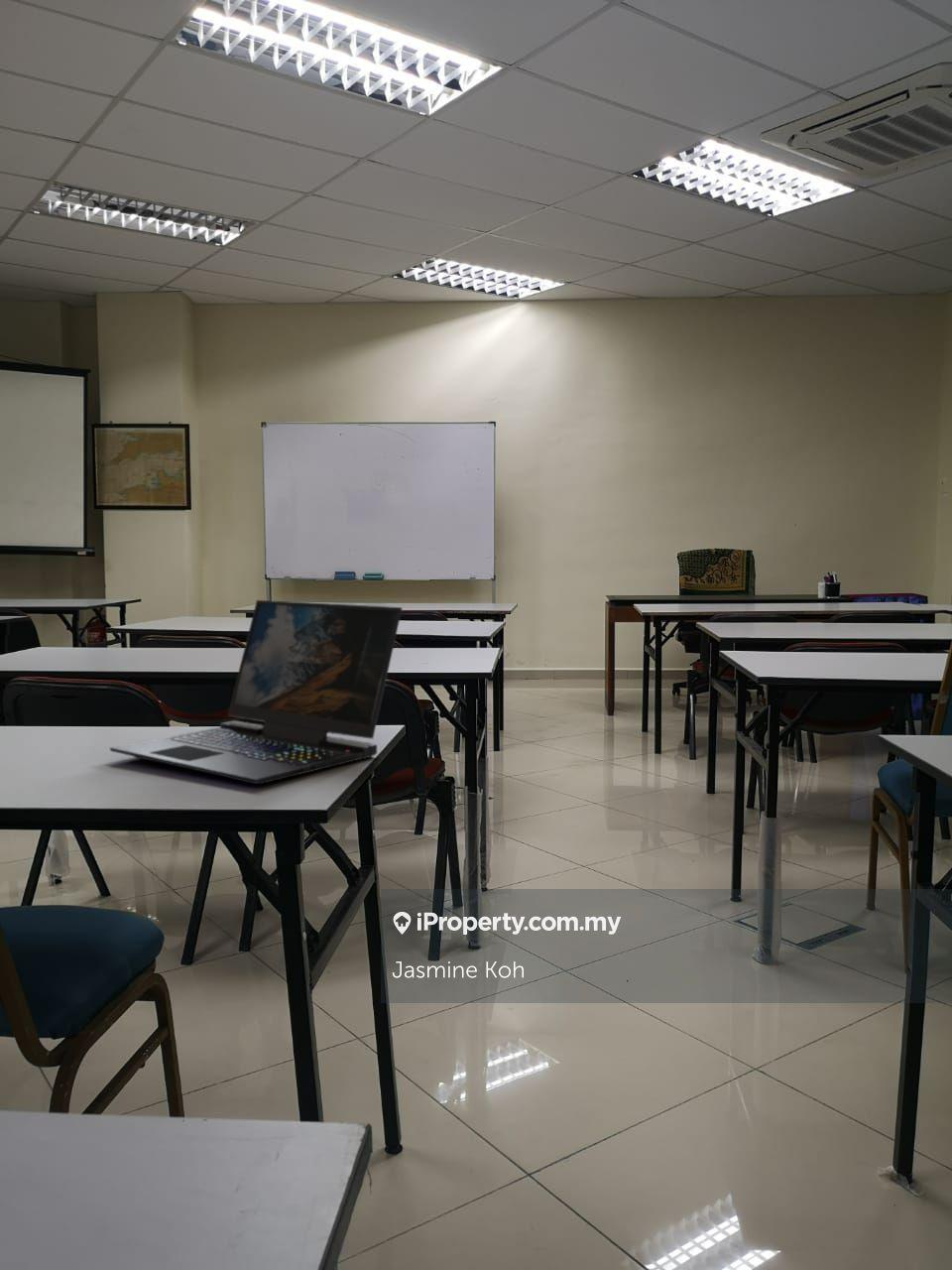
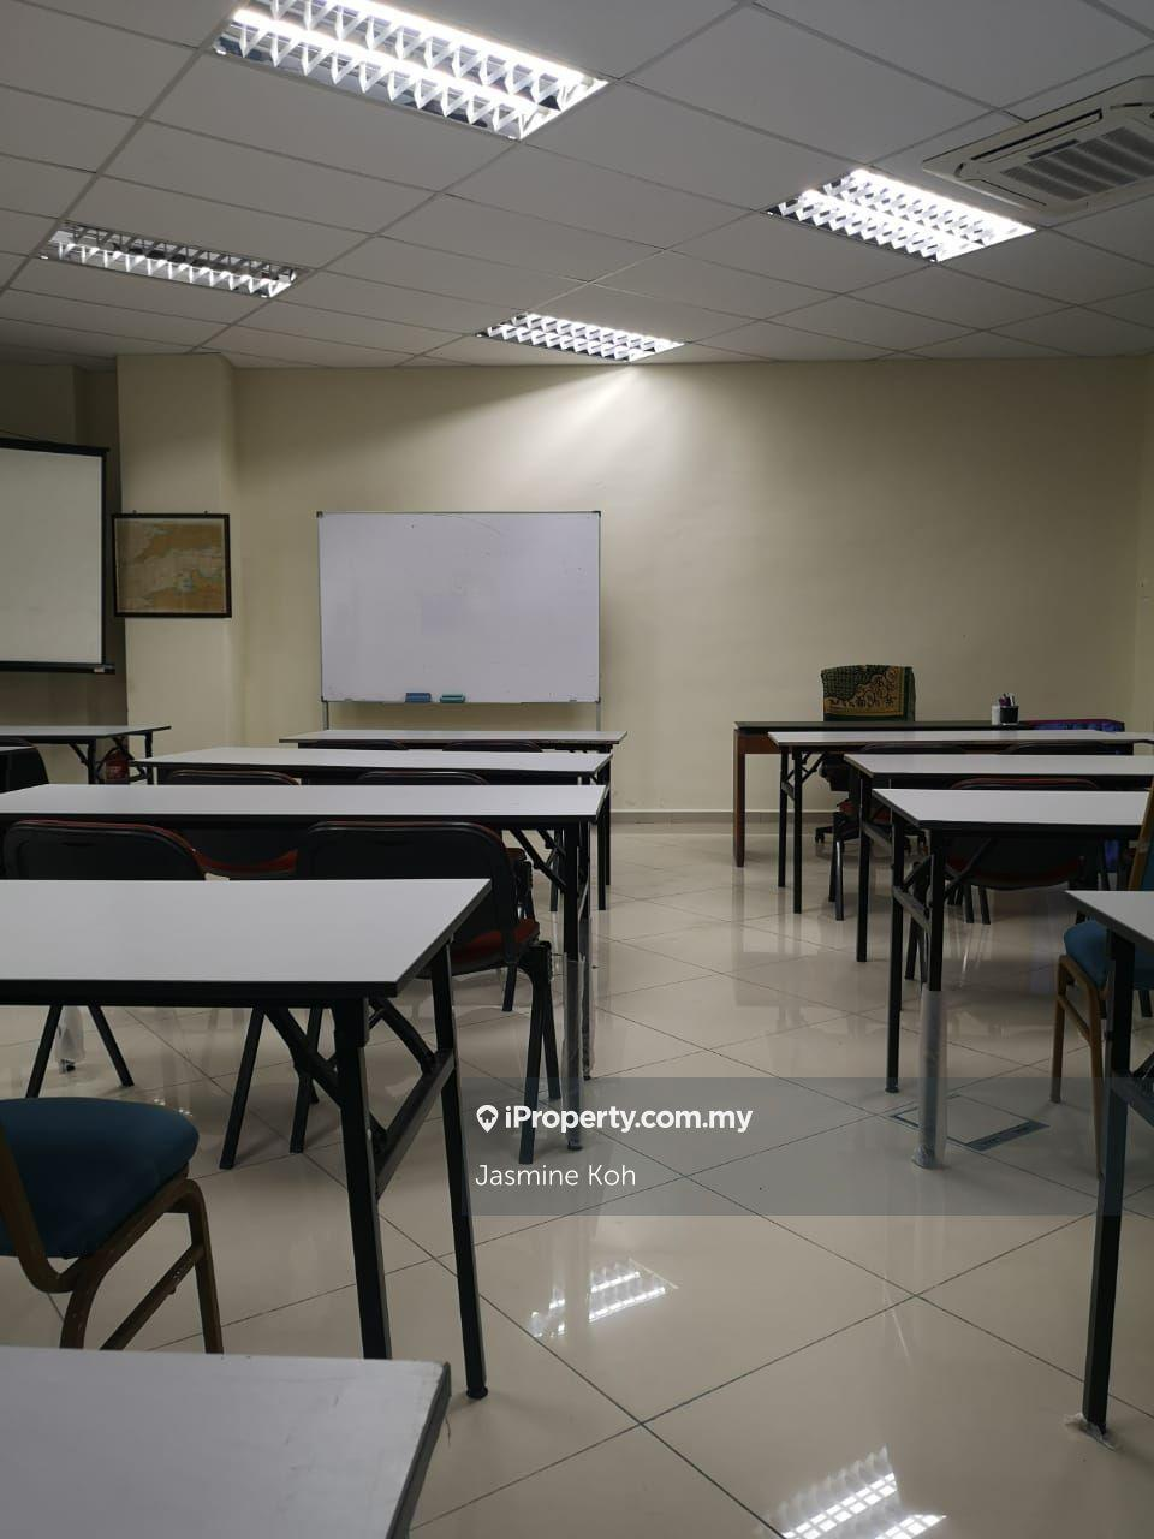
- laptop [109,599,404,785]
